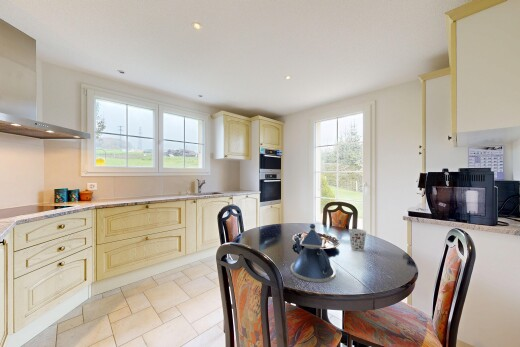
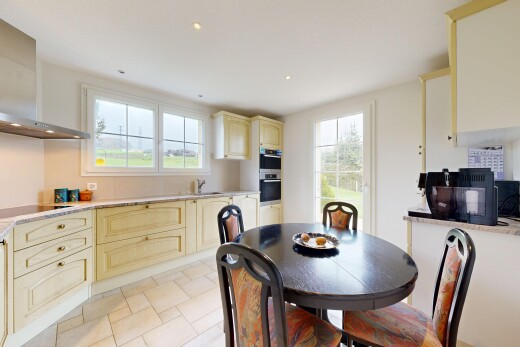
- cup [348,228,367,252]
- teapot [290,223,337,283]
